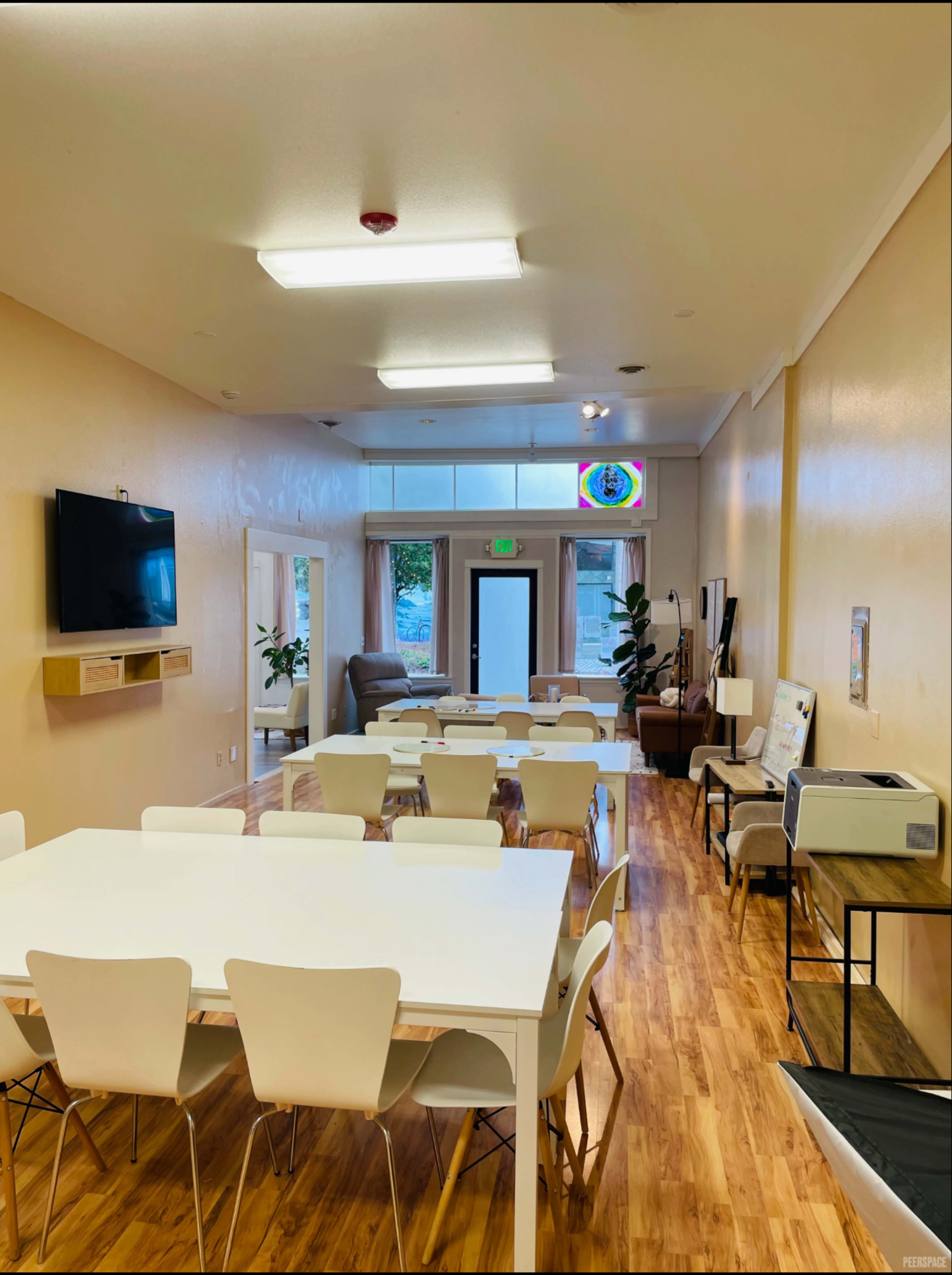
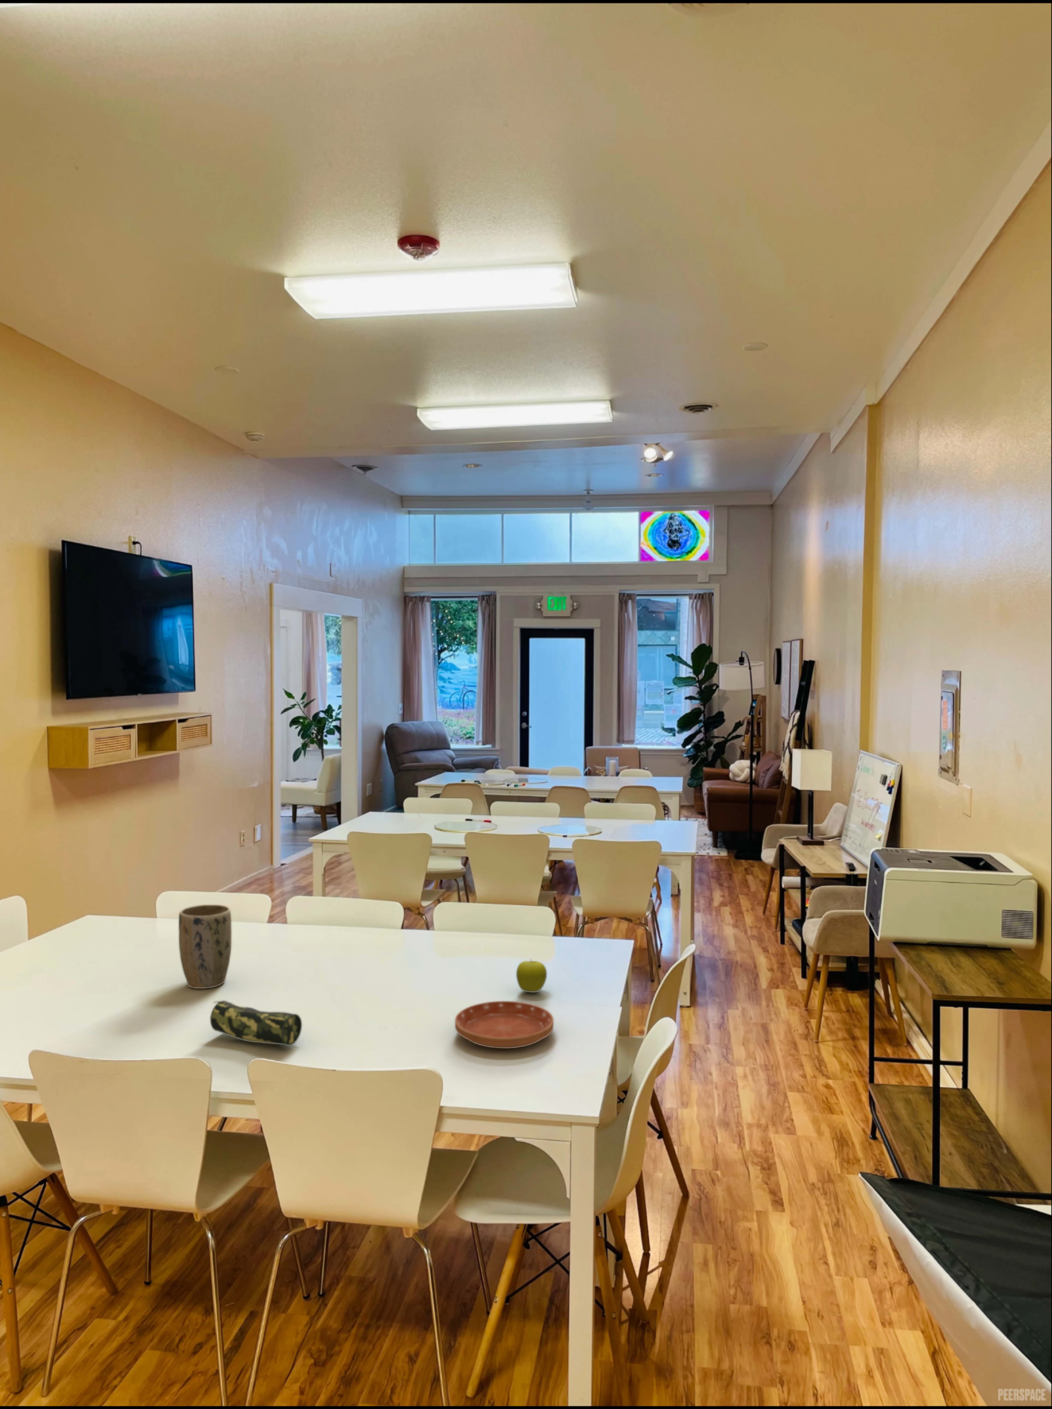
+ fruit [516,959,547,992]
+ pencil case [210,1000,303,1047]
+ plant pot [178,904,232,989]
+ saucer [454,1001,554,1049]
